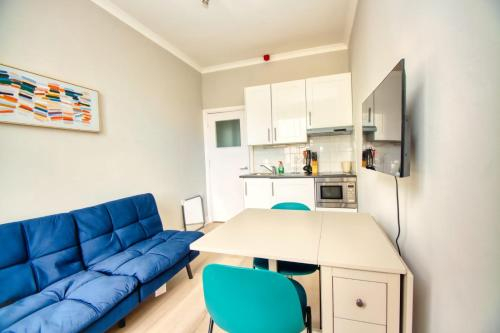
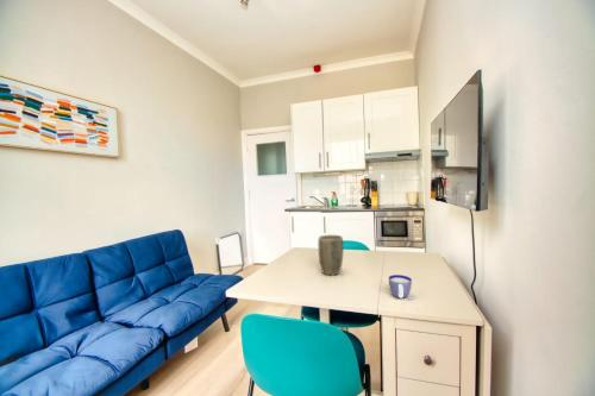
+ cup [388,274,413,300]
+ plant pot [317,234,344,276]
